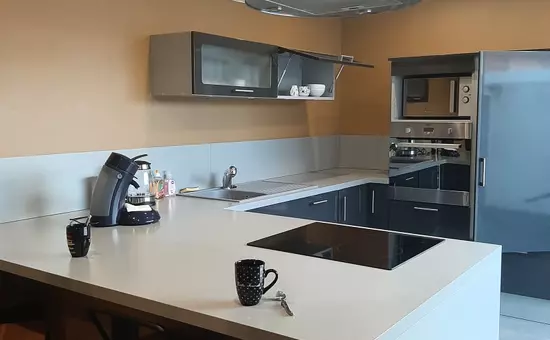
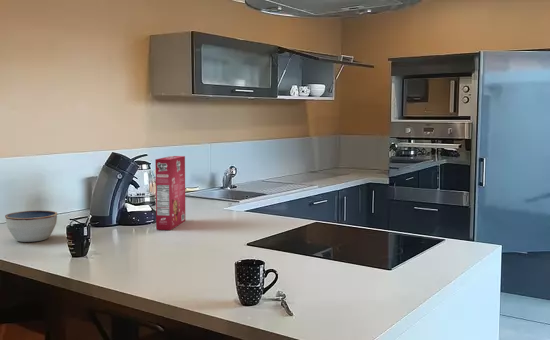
+ bowl [4,210,58,243]
+ cereal box [154,155,186,231]
